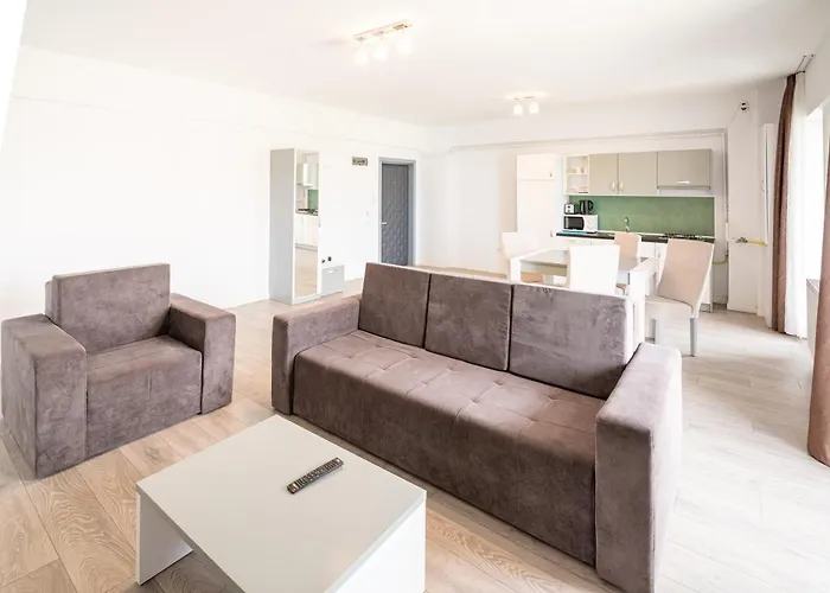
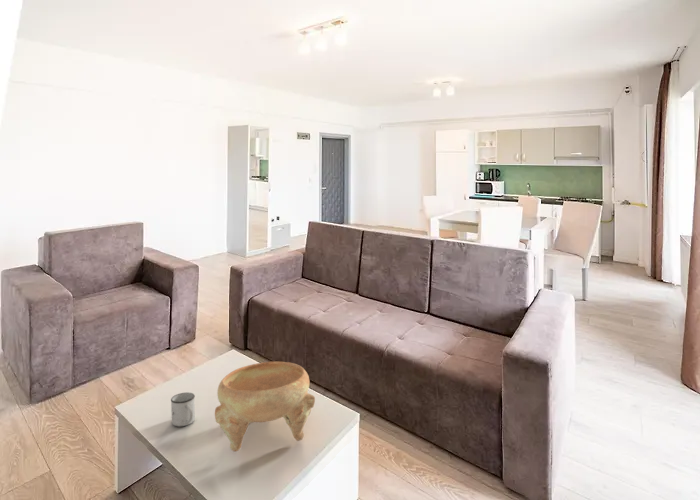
+ decorative bowl [214,361,316,452]
+ mug [170,391,196,427]
